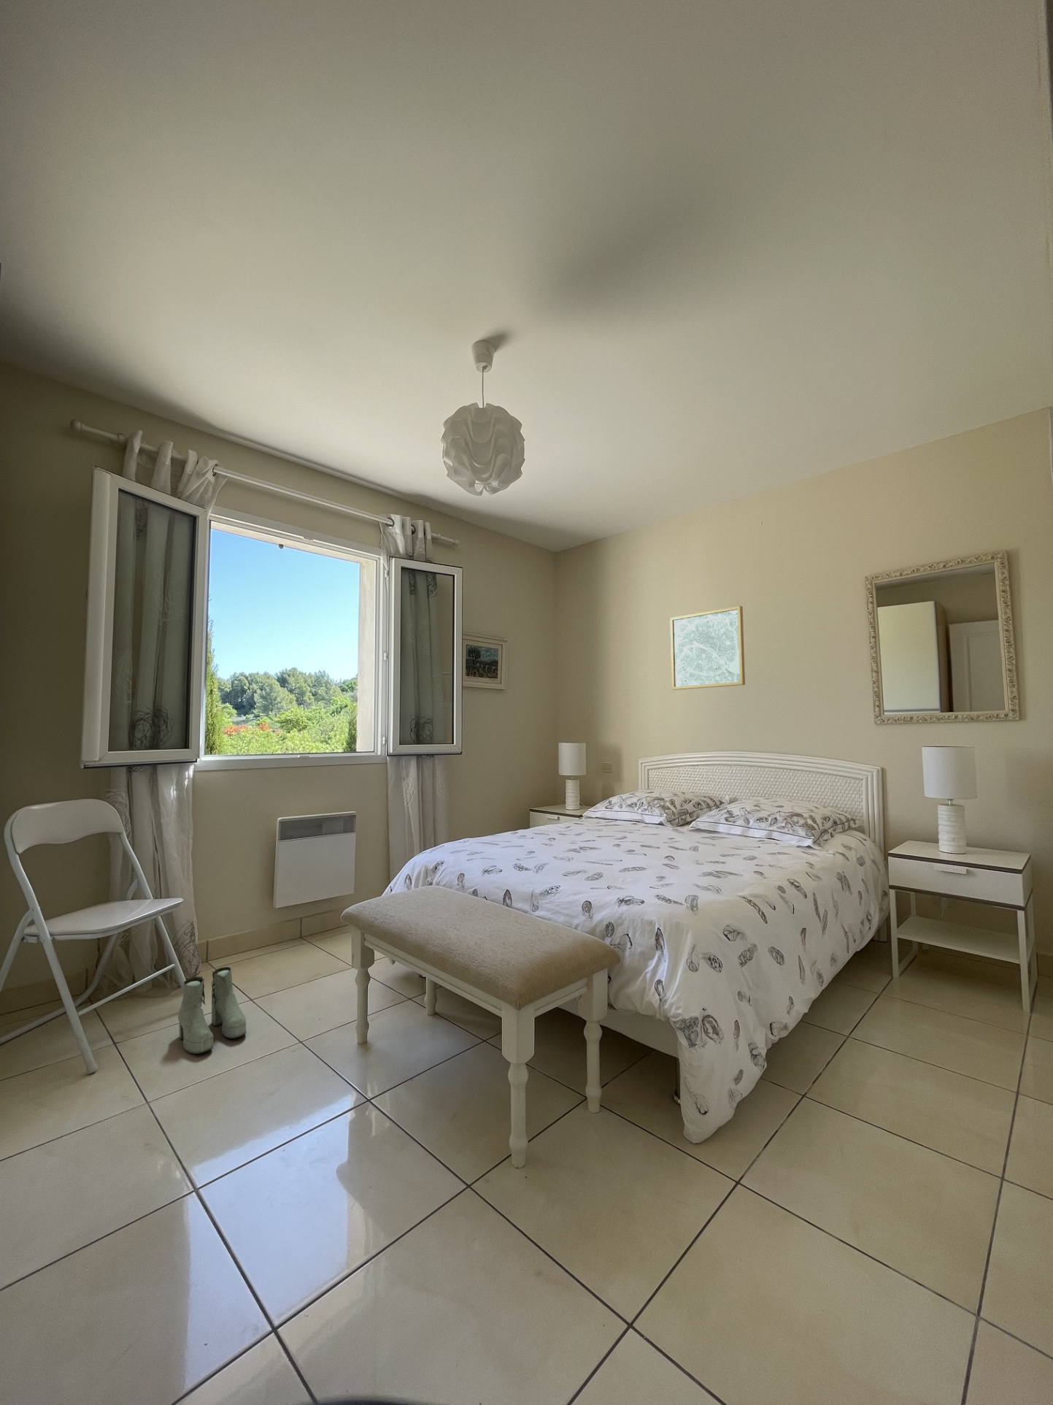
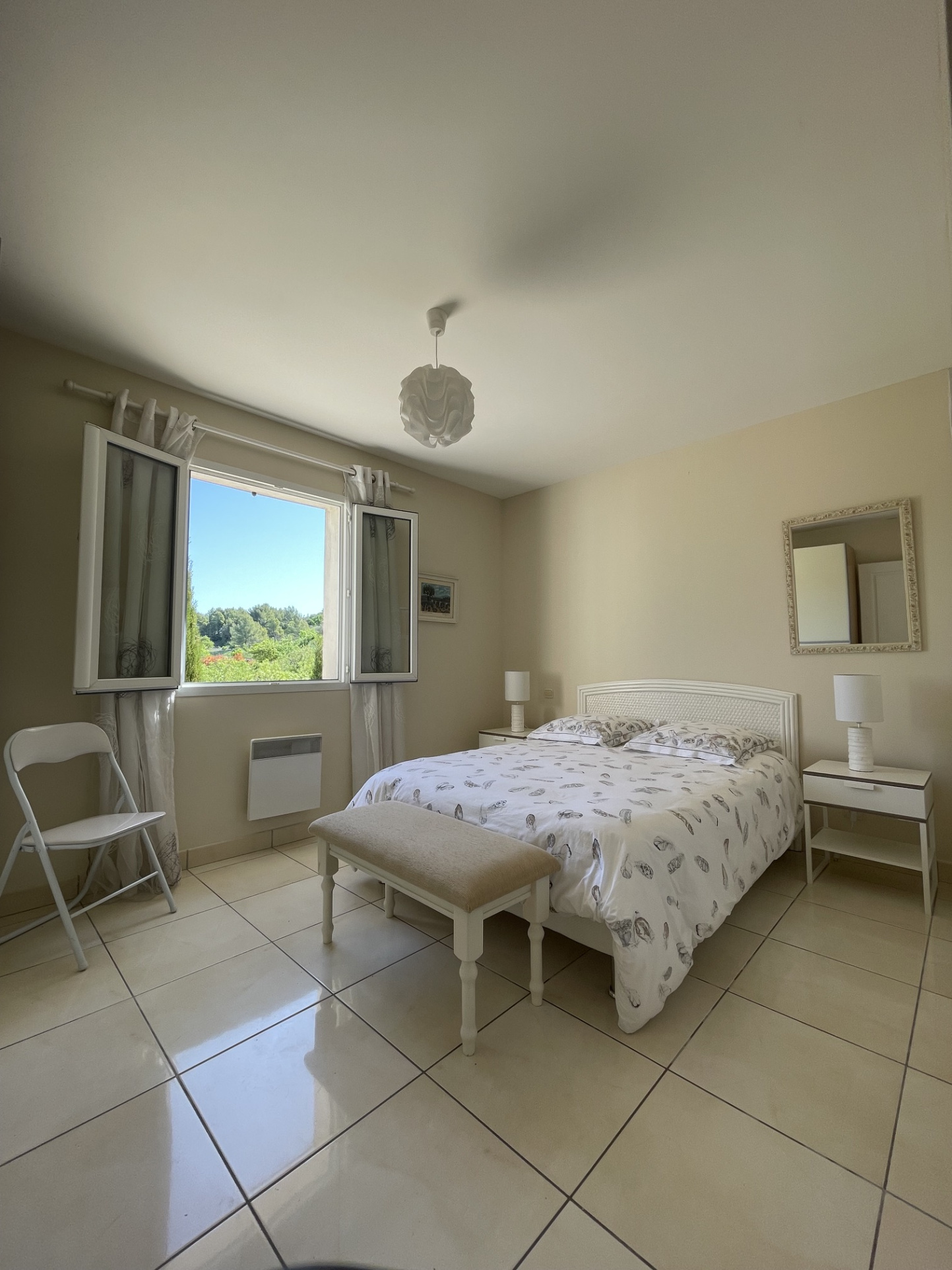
- wall art [669,605,746,690]
- boots [177,966,248,1054]
